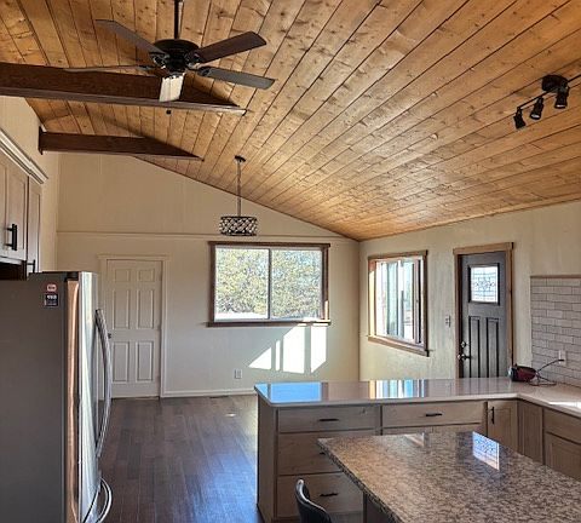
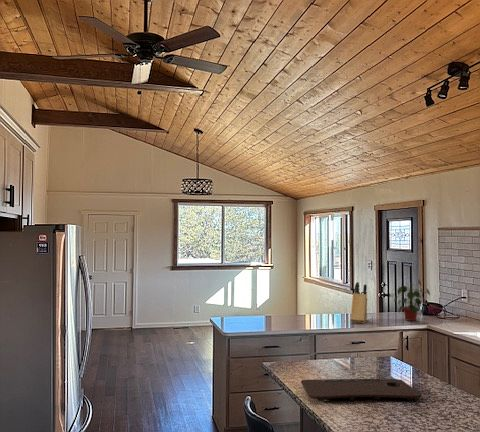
+ potted plant [393,278,431,322]
+ cutting board [300,378,423,402]
+ knife block [349,281,368,324]
